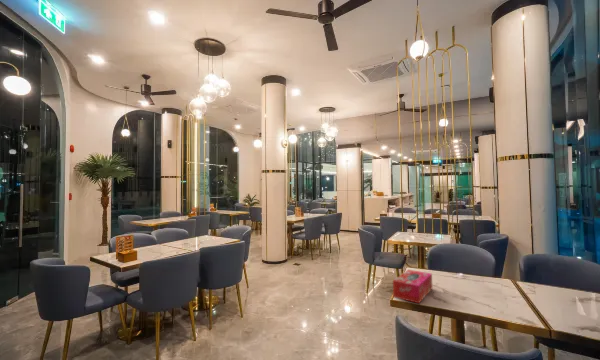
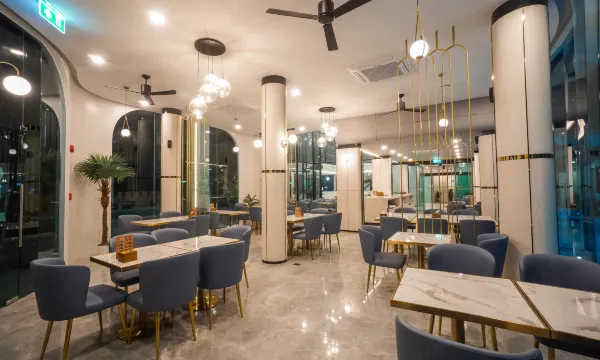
- tissue box [392,269,433,304]
